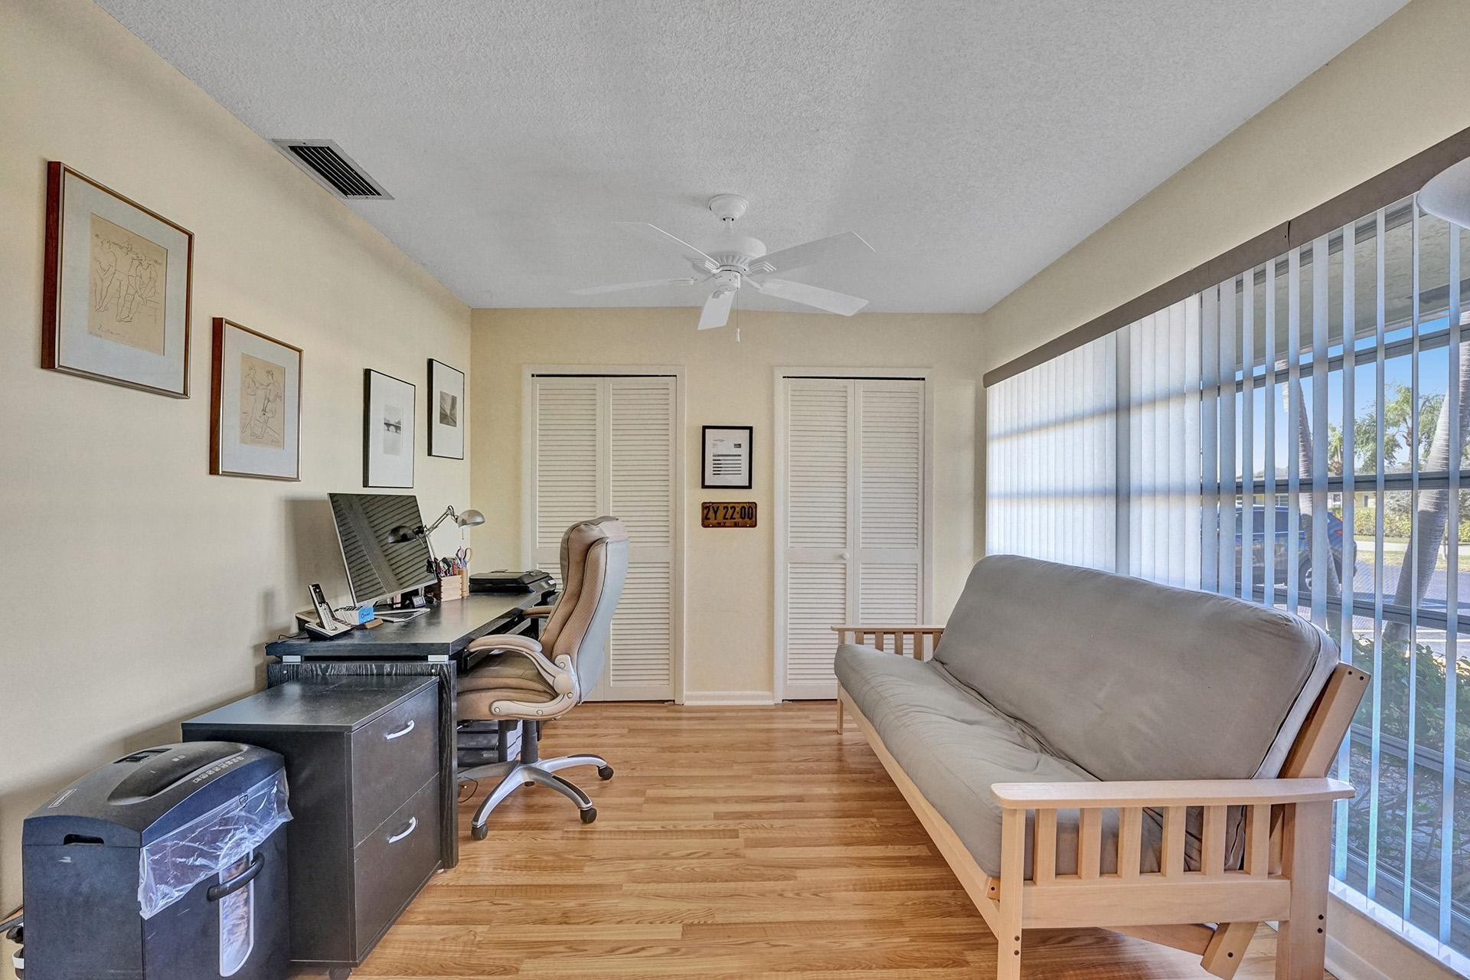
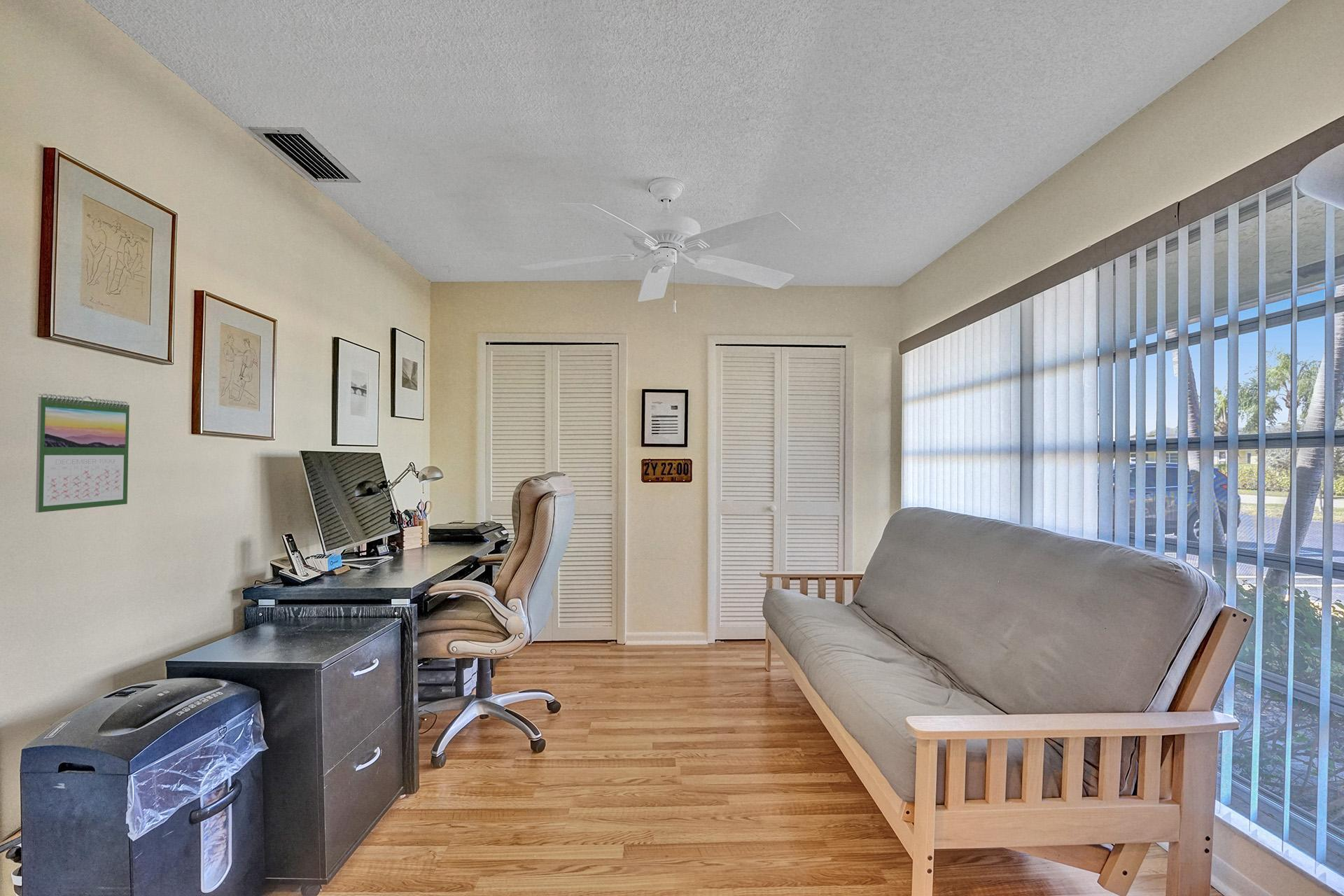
+ calendar [35,393,130,513]
